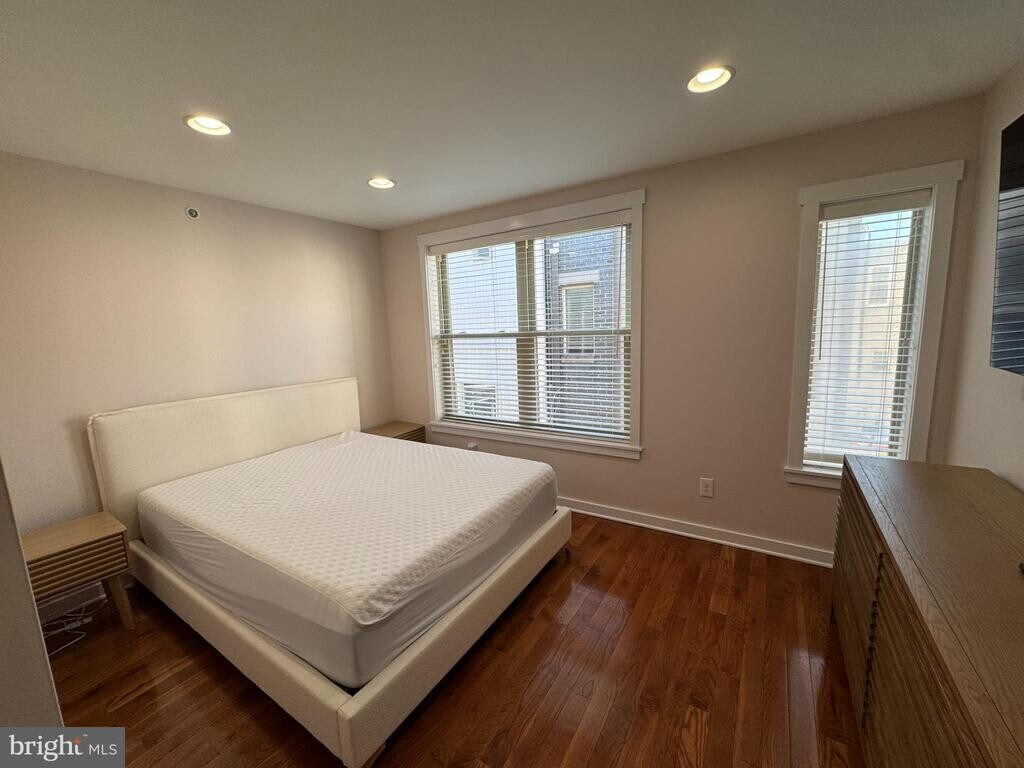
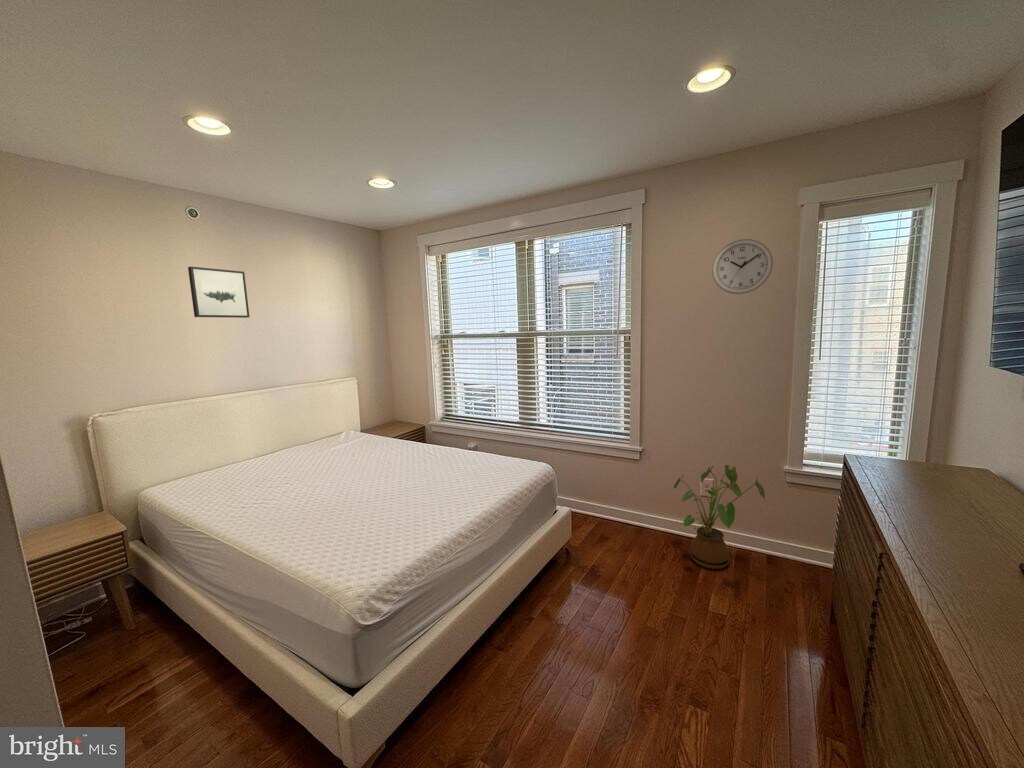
+ wall art [187,266,251,319]
+ wall clock [711,238,774,295]
+ house plant [673,464,766,570]
